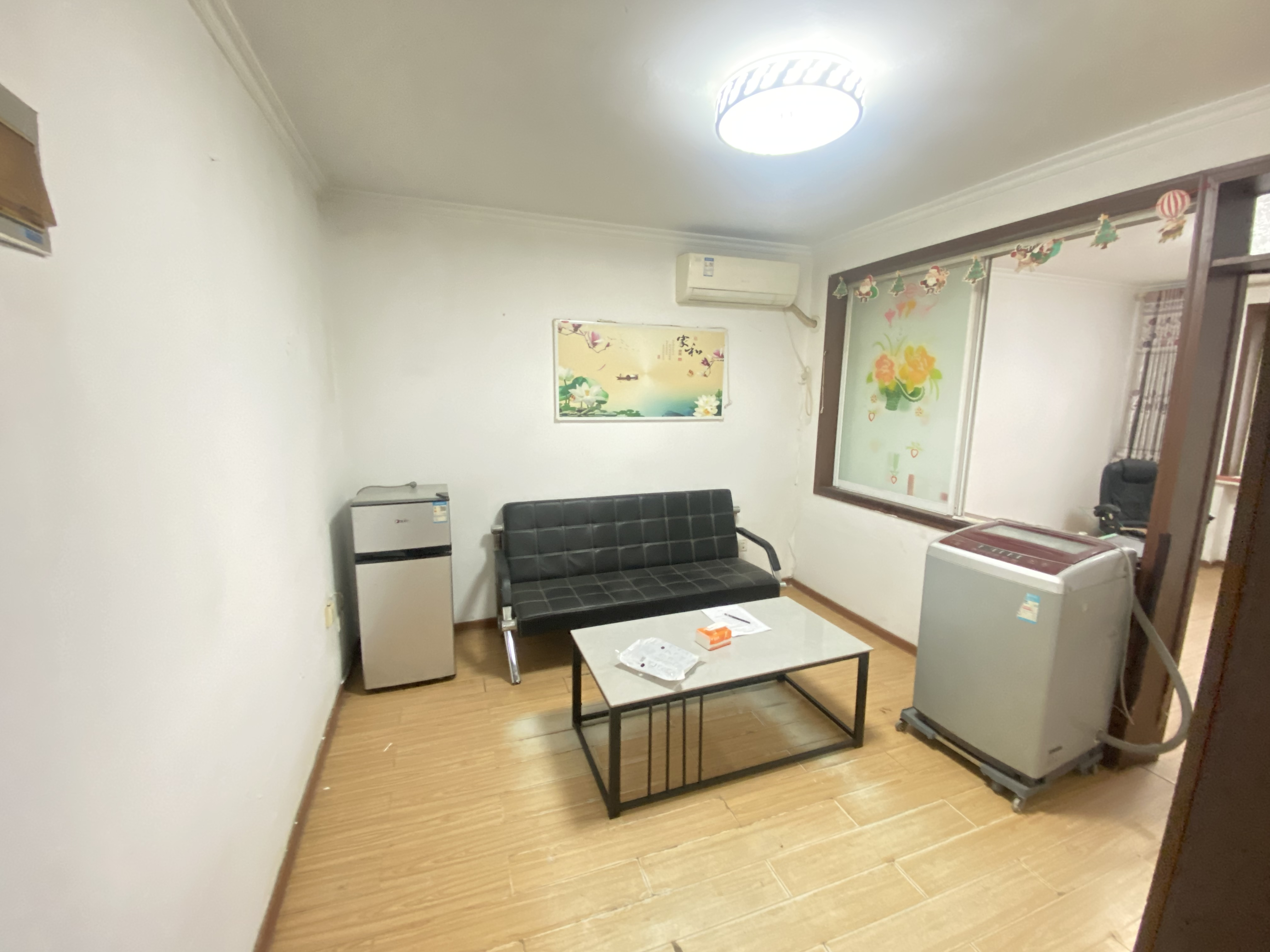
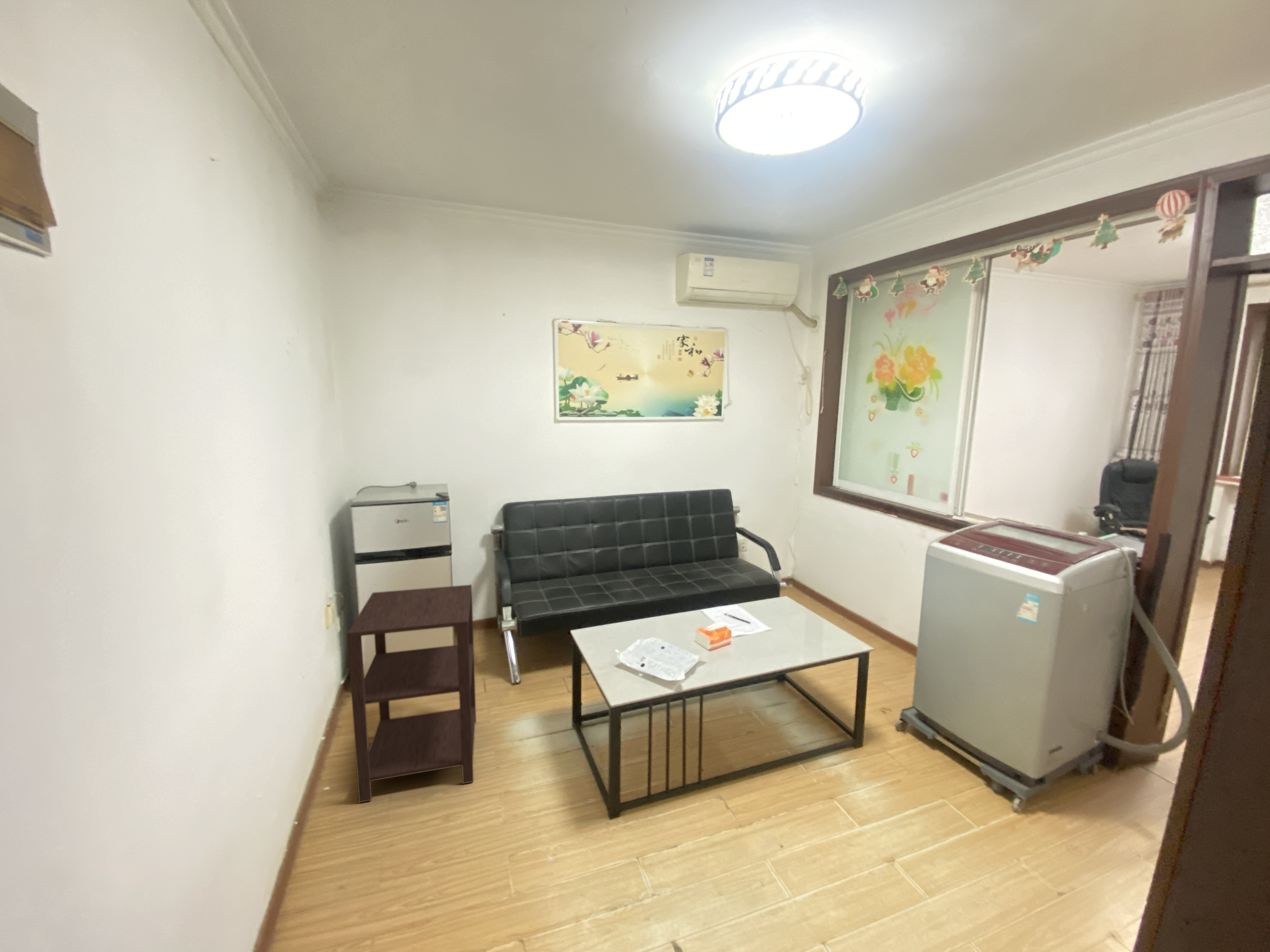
+ side table [347,584,477,803]
